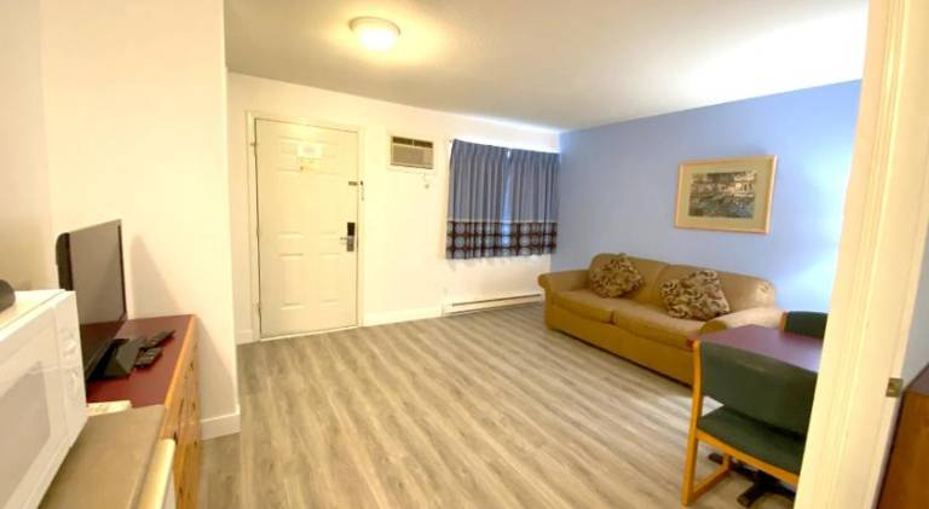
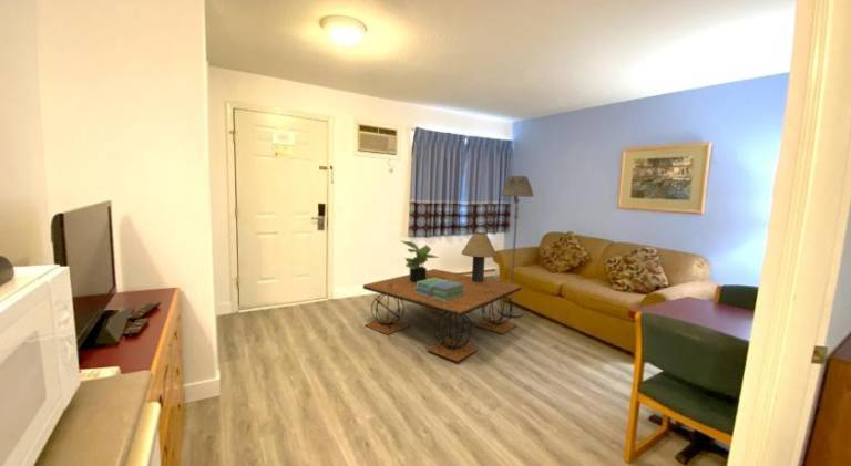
+ floor lamp [498,175,534,318]
+ potted plant [399,239,441,283]
+ coffee table [362,268,523,363]
+ stack of books [414,278,464,301]
+ table lamp [460,231,499,282]
